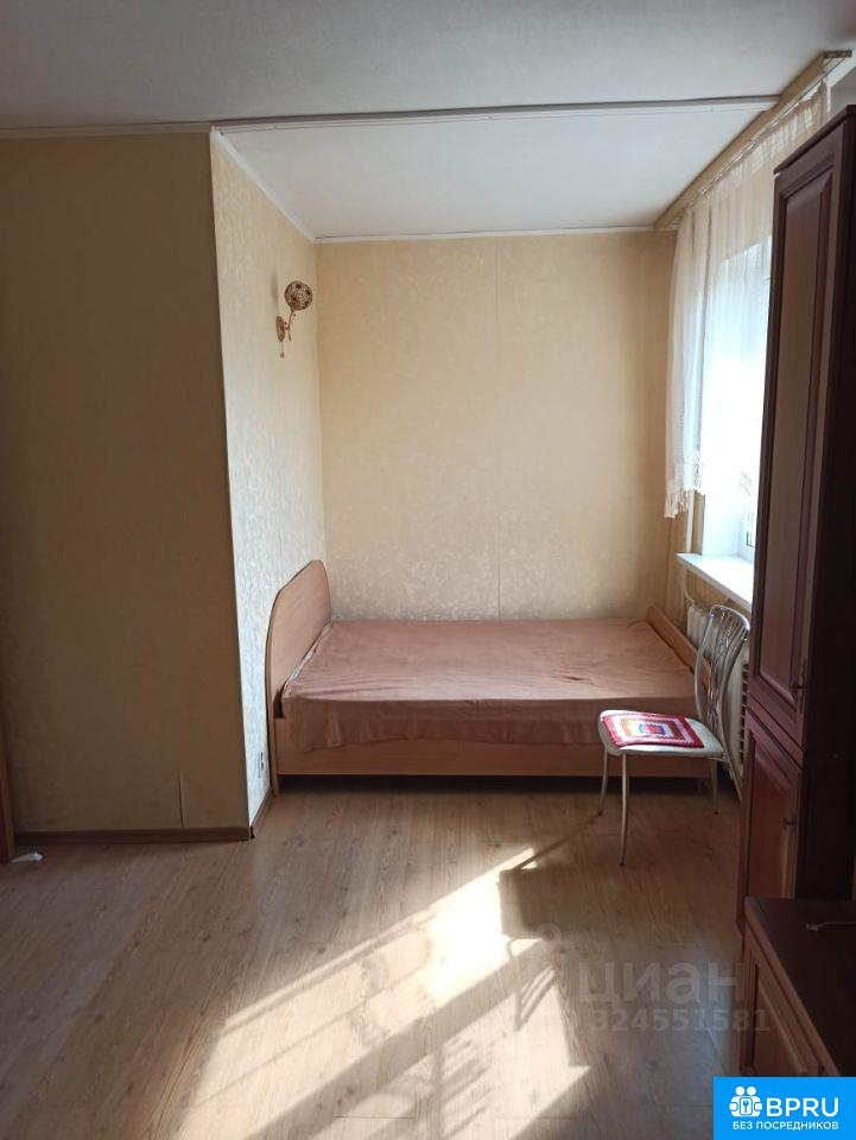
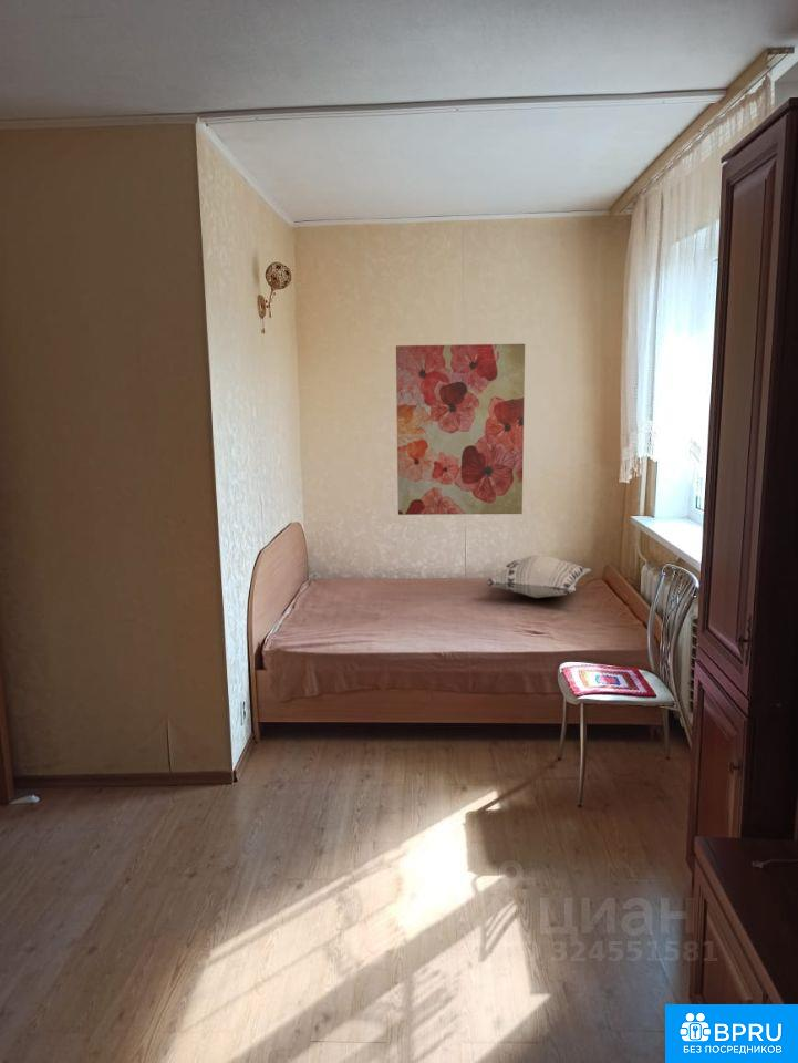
+ wall art [395,343,526,516]
+ decorative pillow [486,555,592,599]
